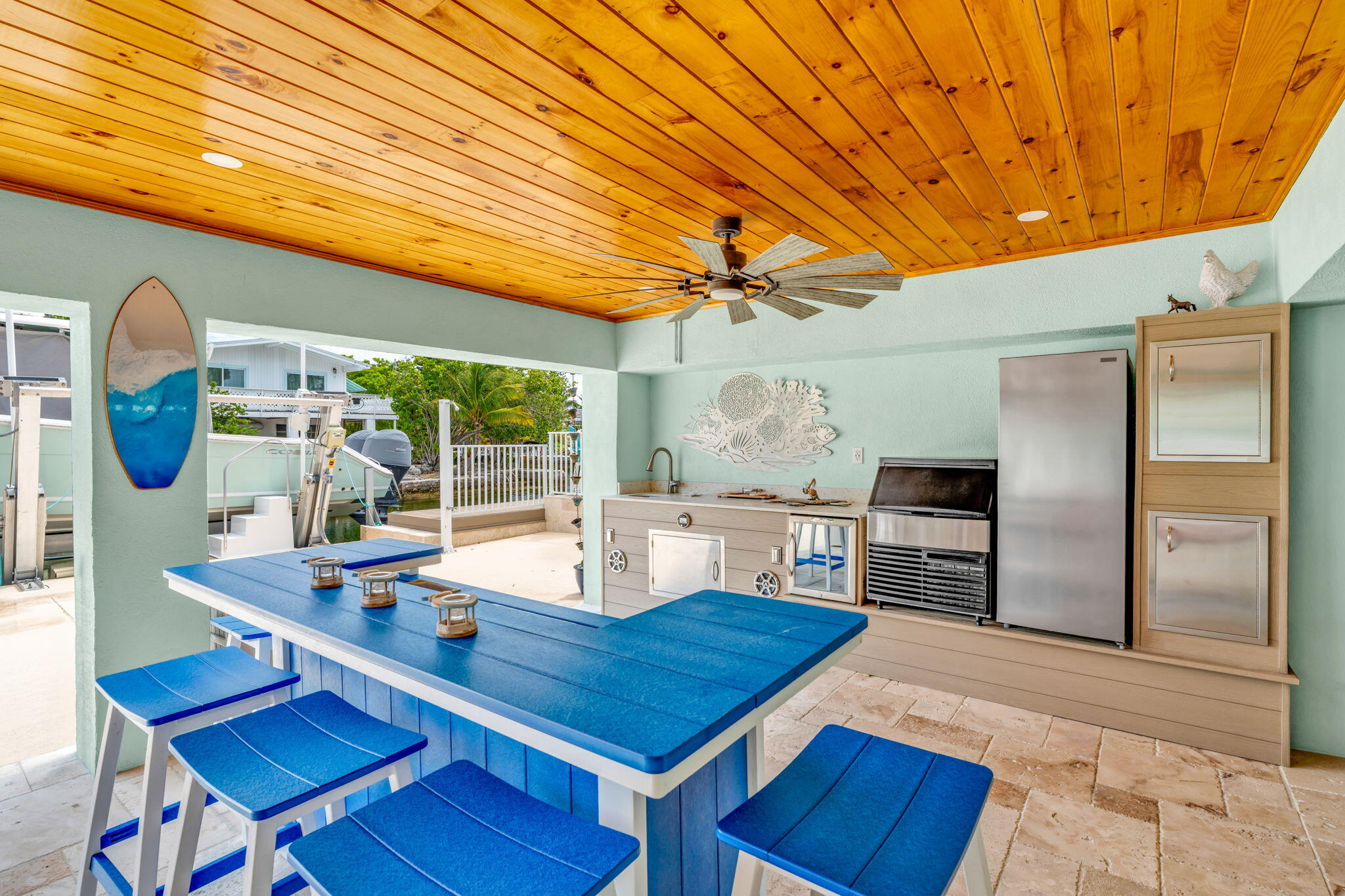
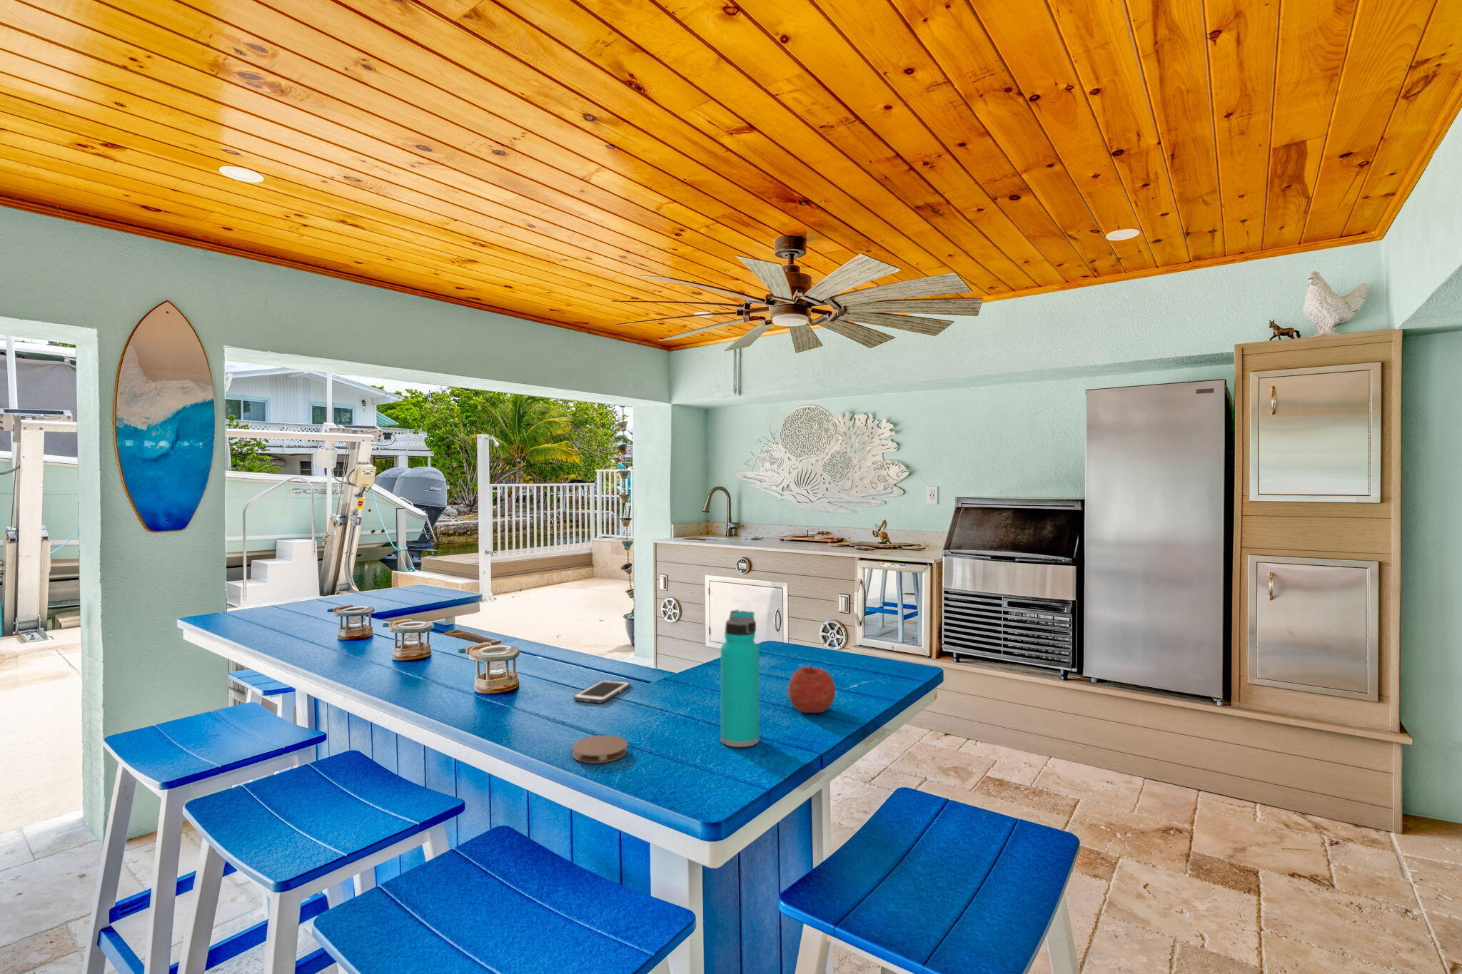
+ cell phone [573,679,632,703]
+ fruit [787,663,836,713]
+ water bottle [721,610,760,748]
+ coaster [572,735,628,764]
